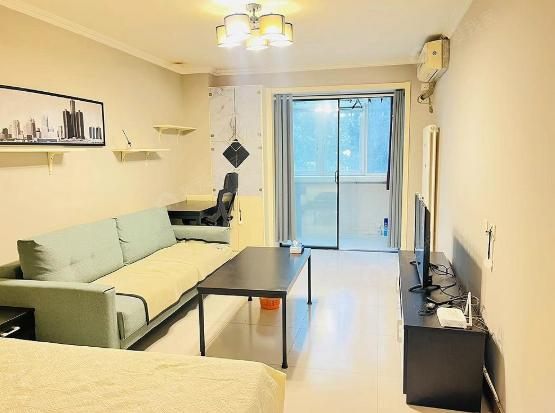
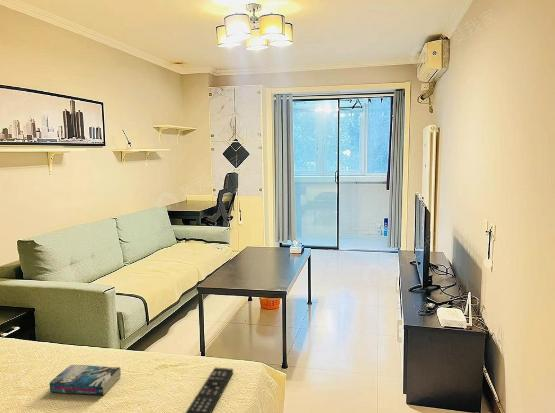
+ book [49,364,122,396]
+ remote control [185,367,234,413]
